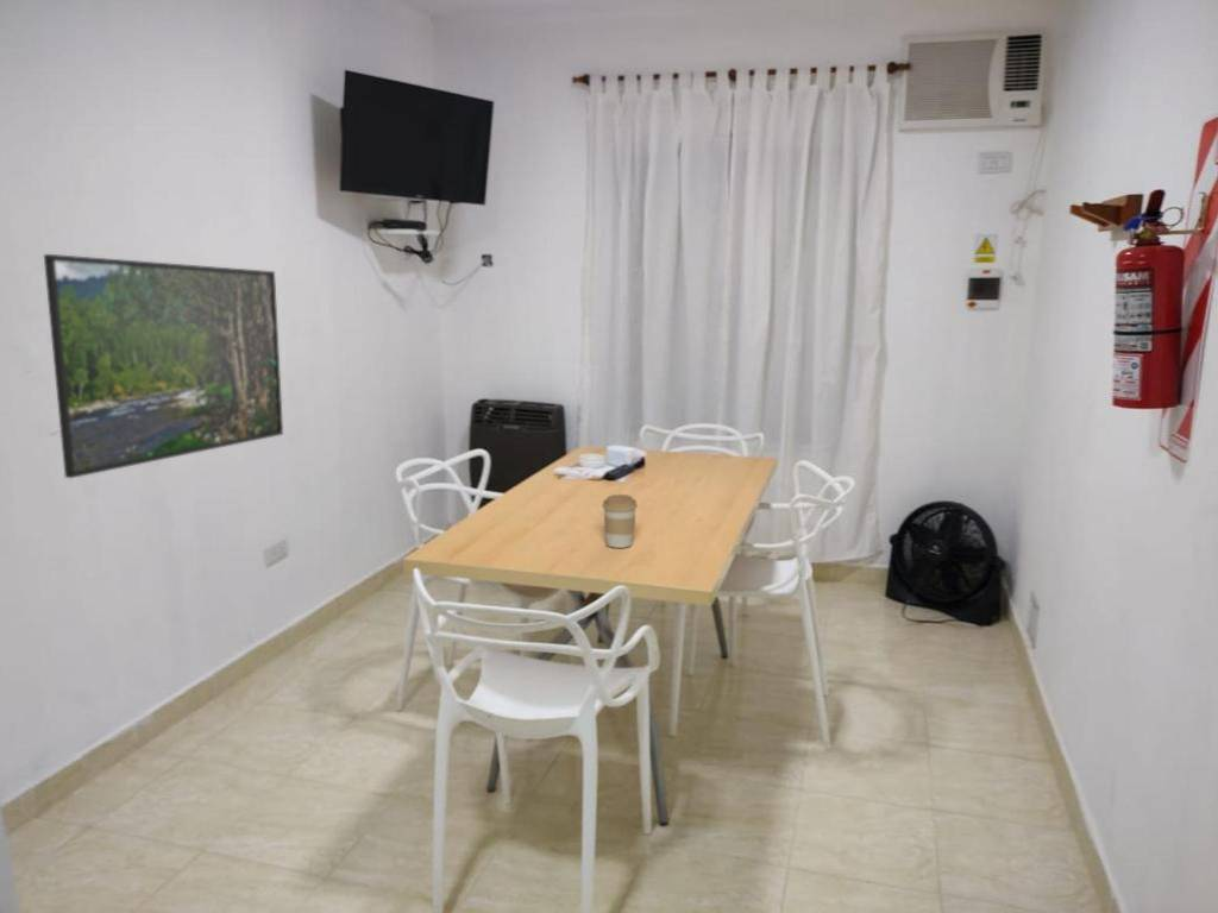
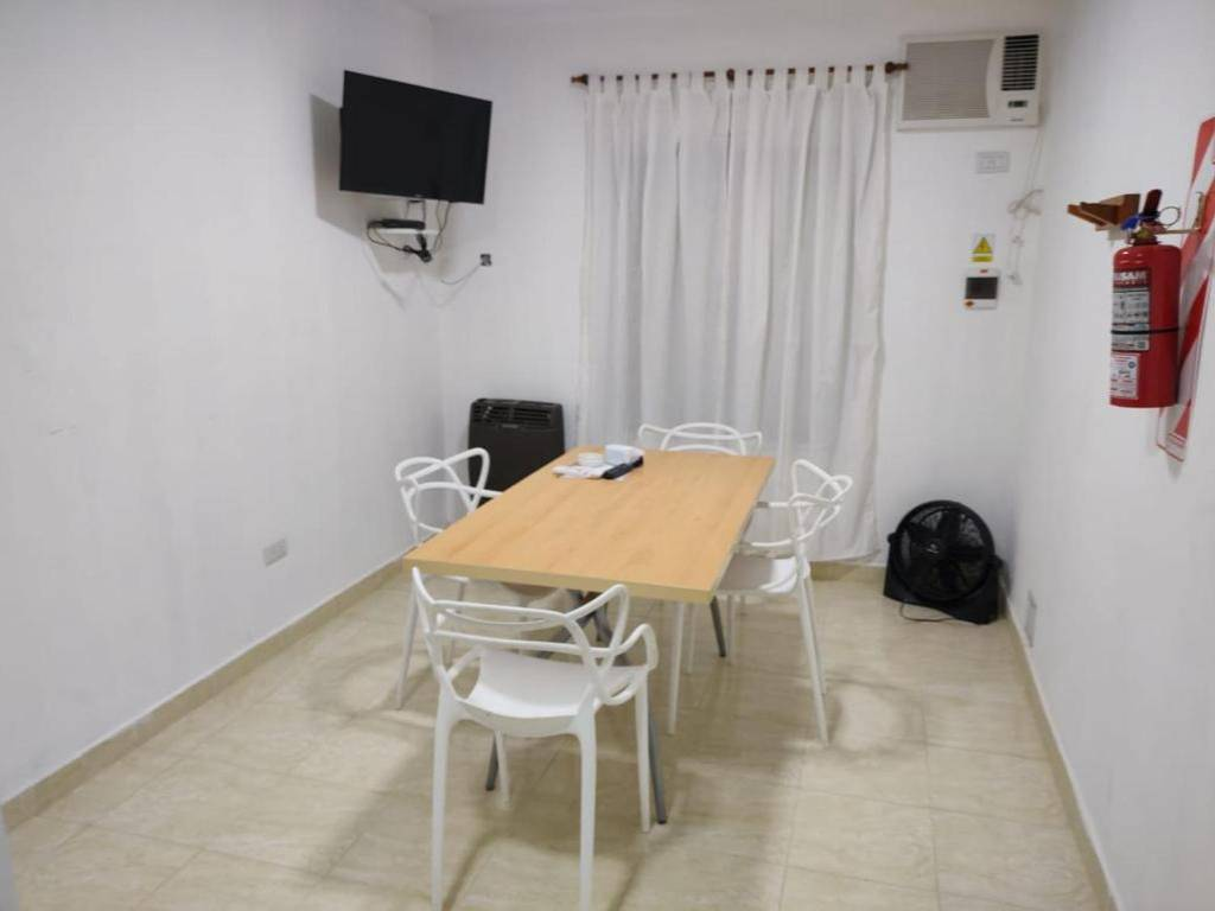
- coffee cup [601,493,639,549]
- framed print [43,253,284,479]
